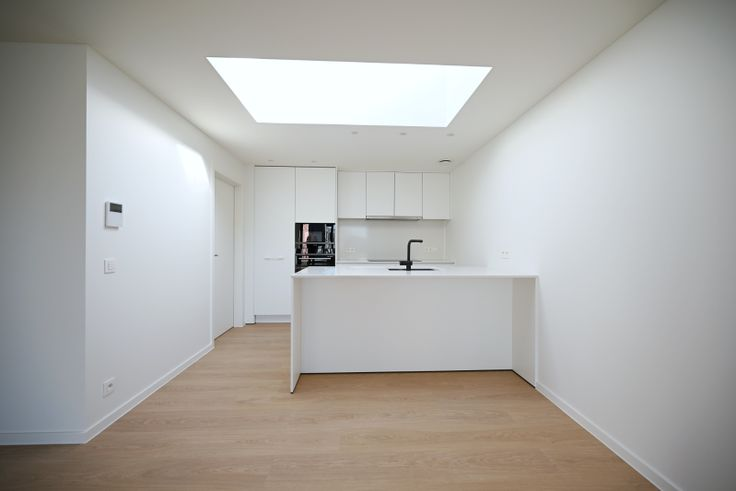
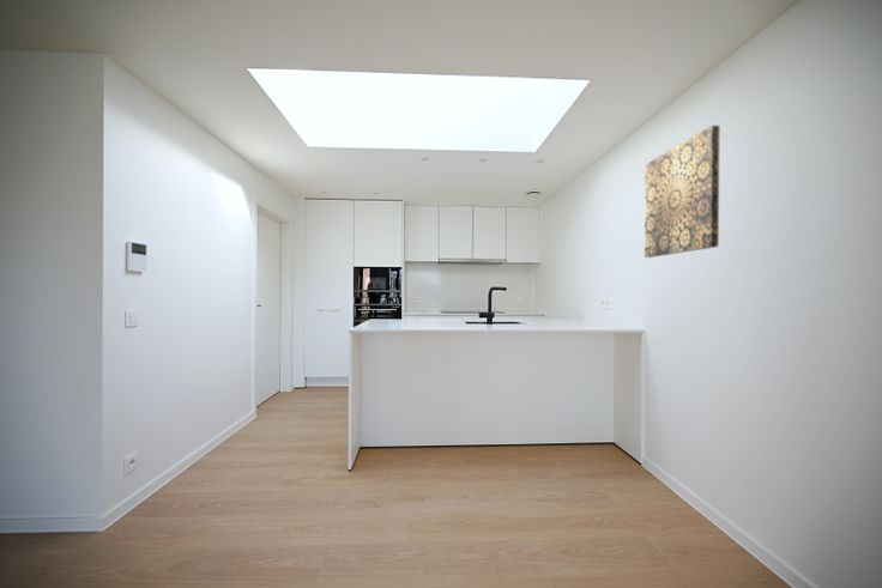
+ wall art [644,125,721,259]
